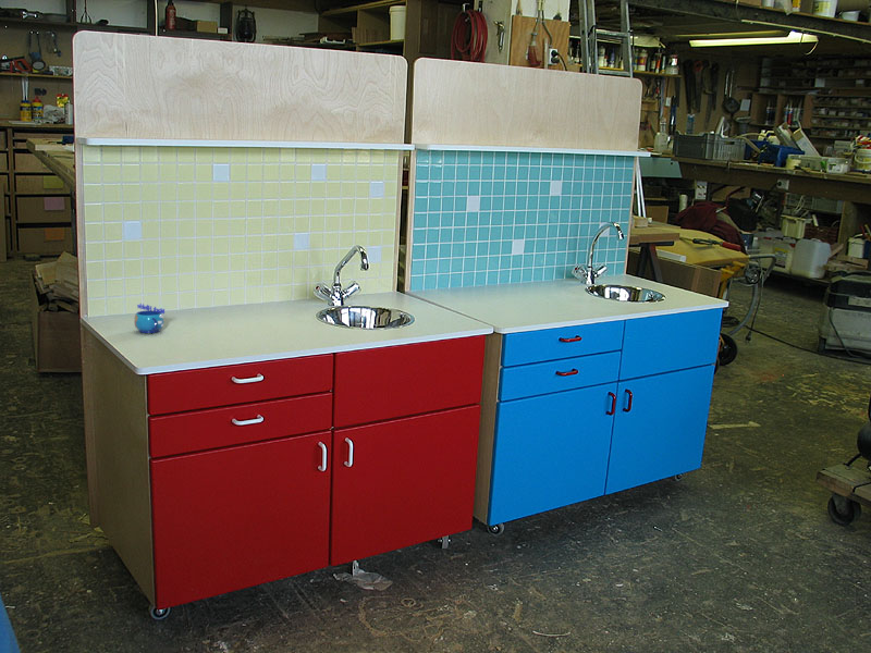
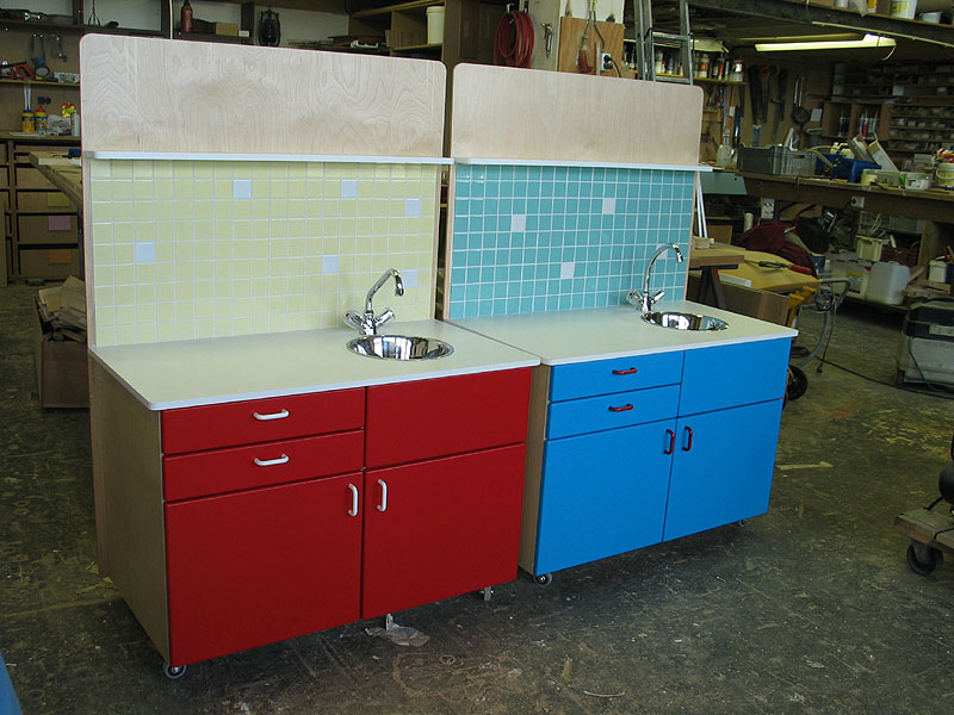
- mug [133,303,165,334]
